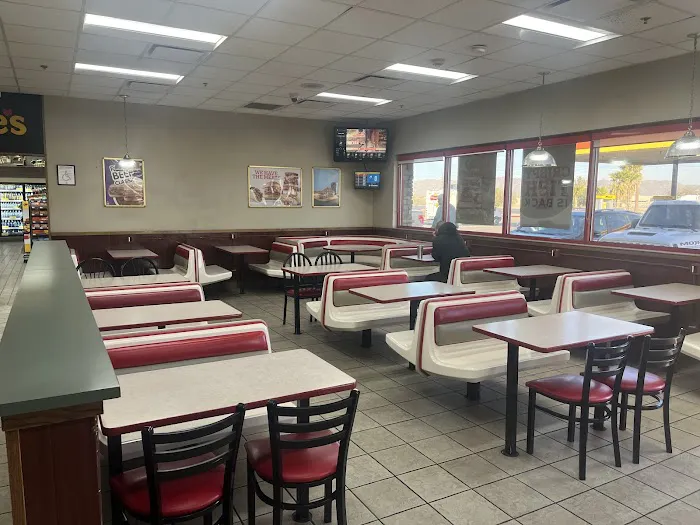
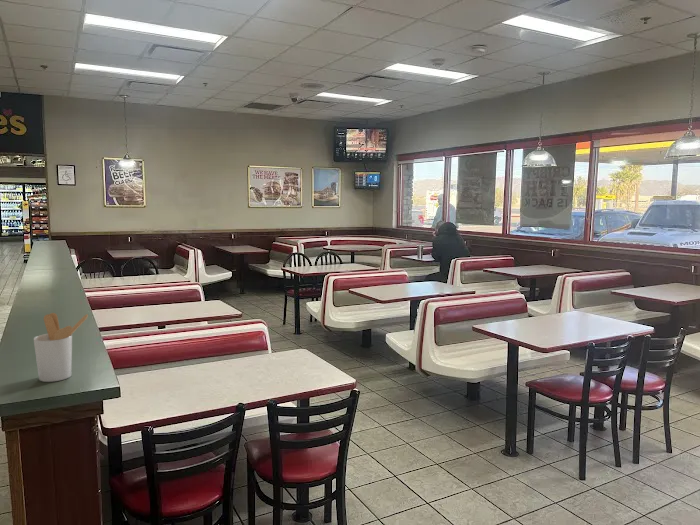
+ utensil holder [33,312,89,383]
